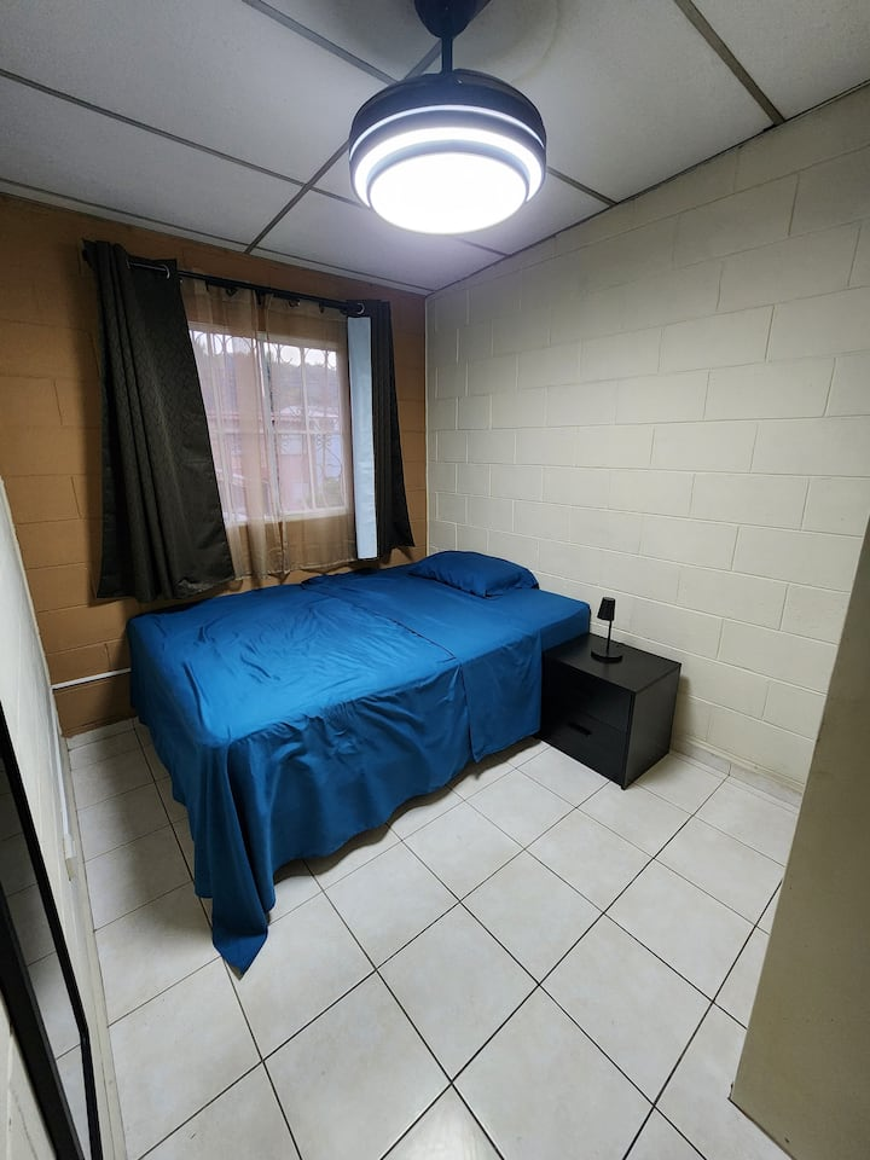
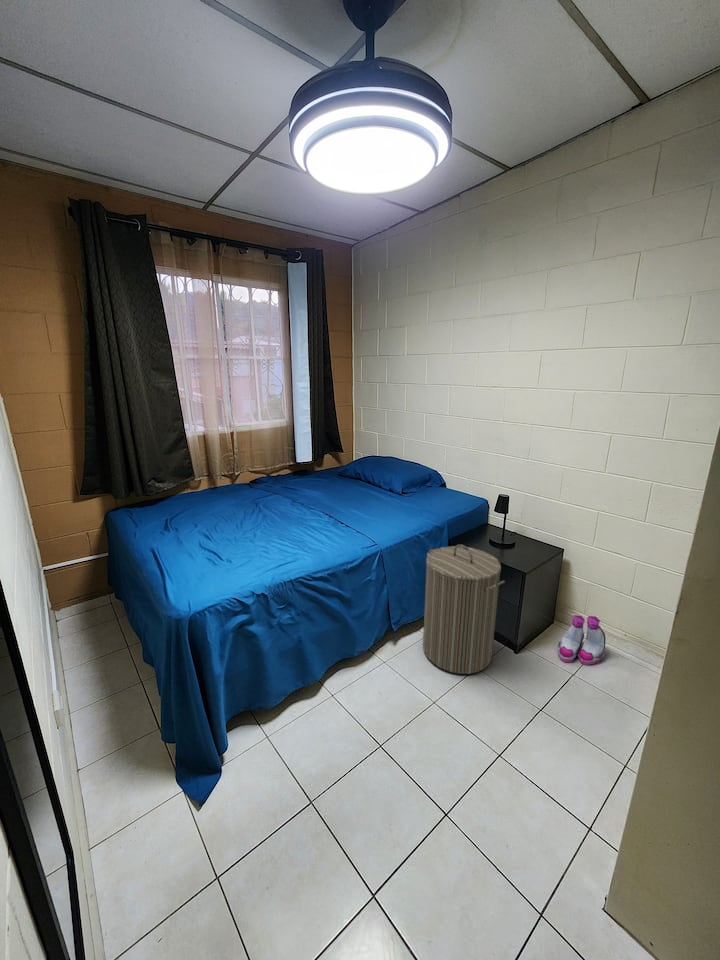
+ boots [557,614,607,665]
+ laundry hamper [422,543,506,675]
